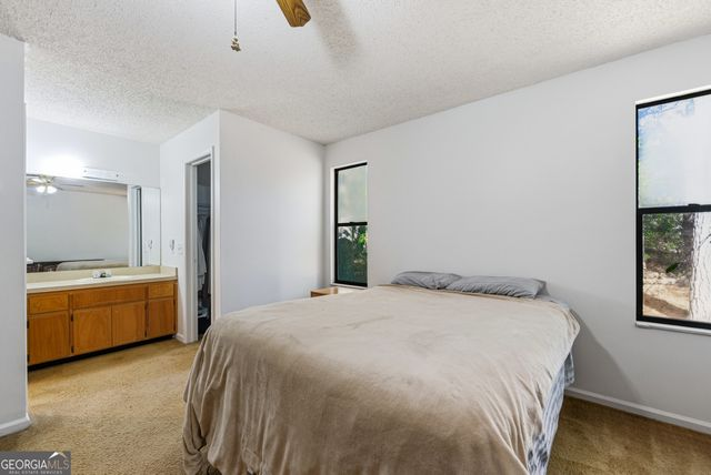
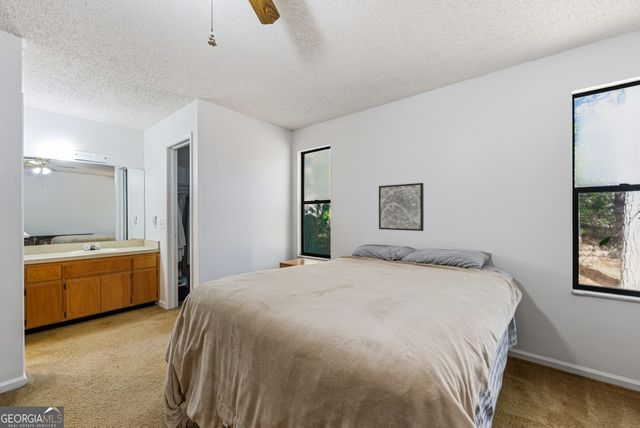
+ wall art [378,182,425,232]
